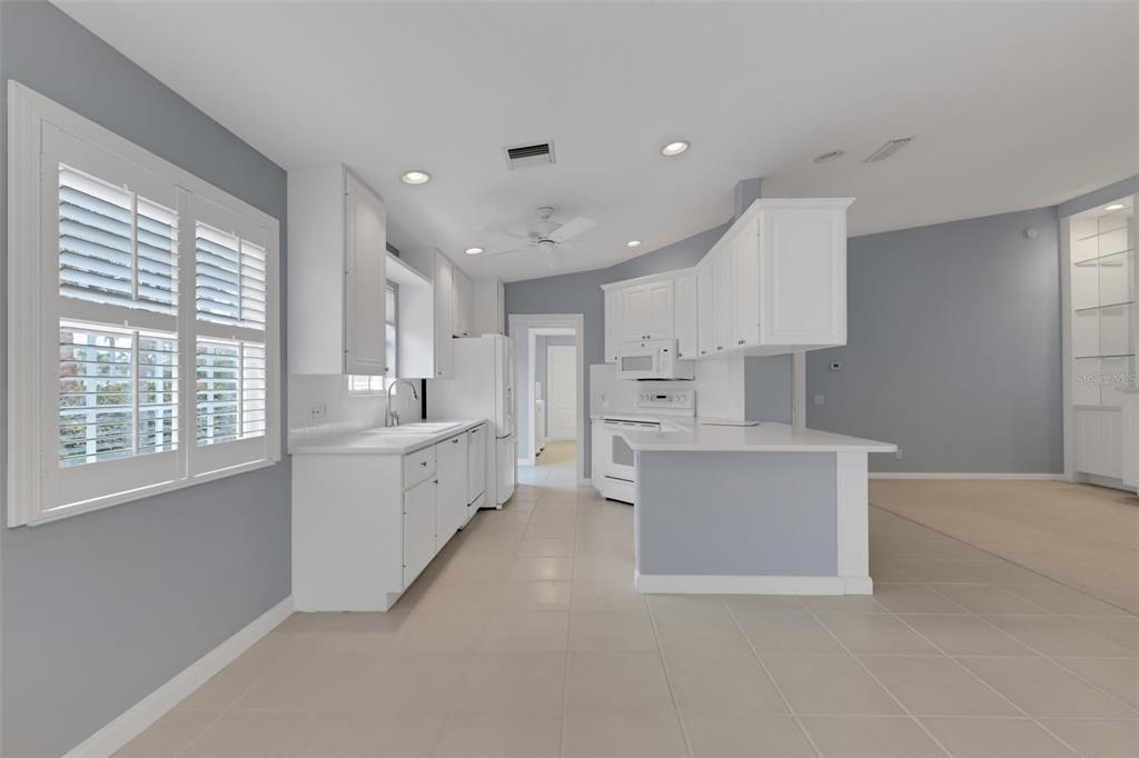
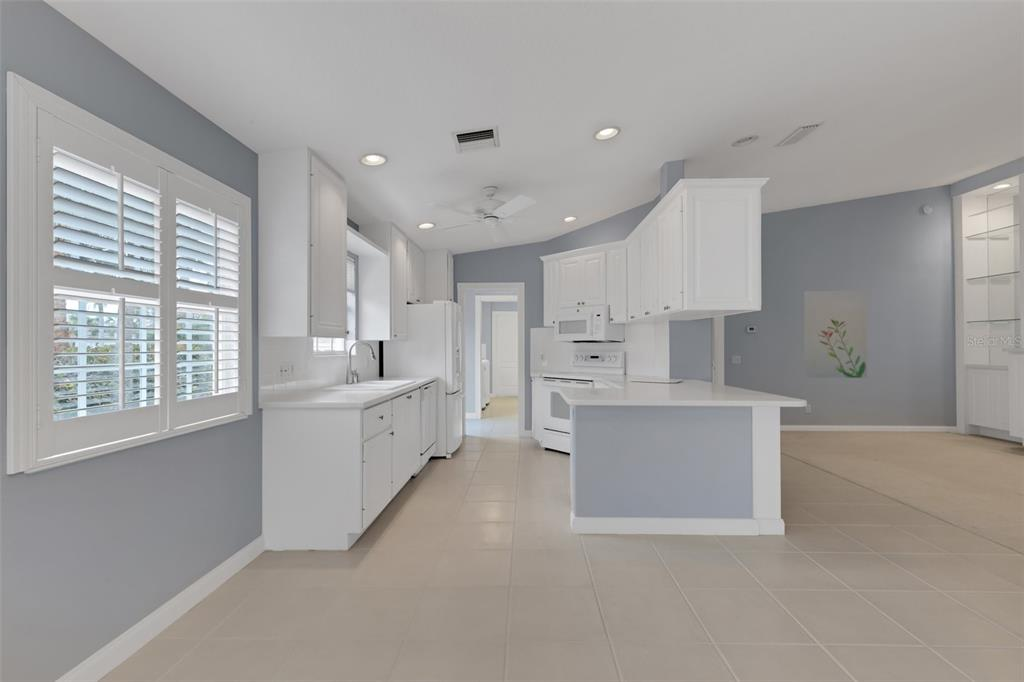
+ wall art [803,290,868,379]
